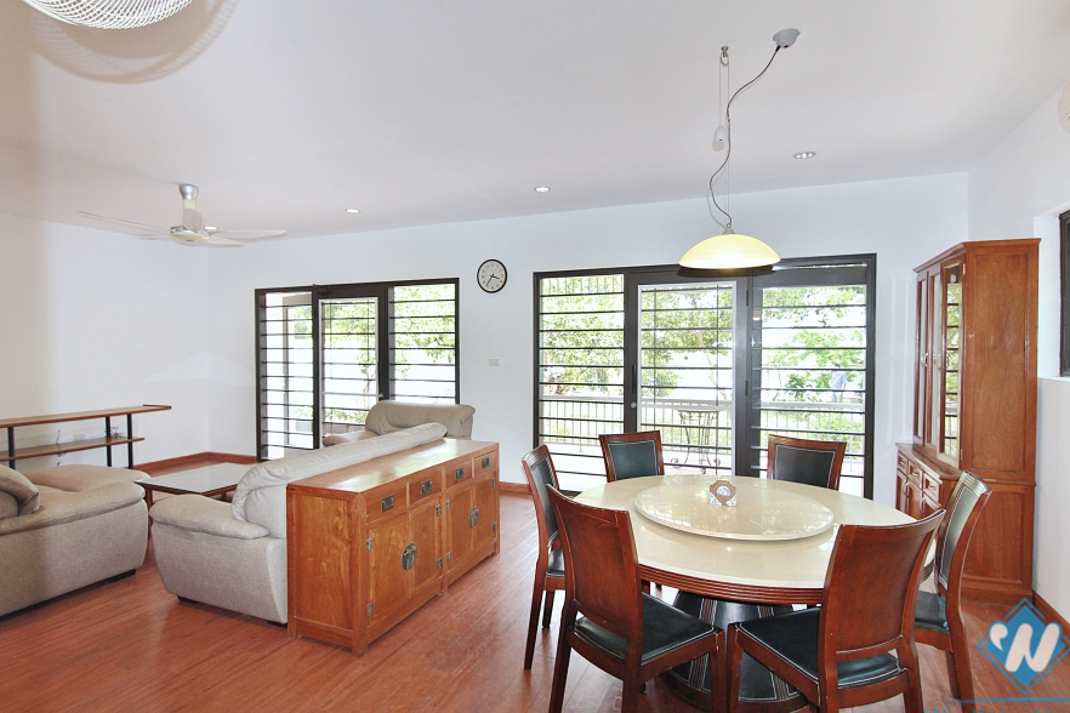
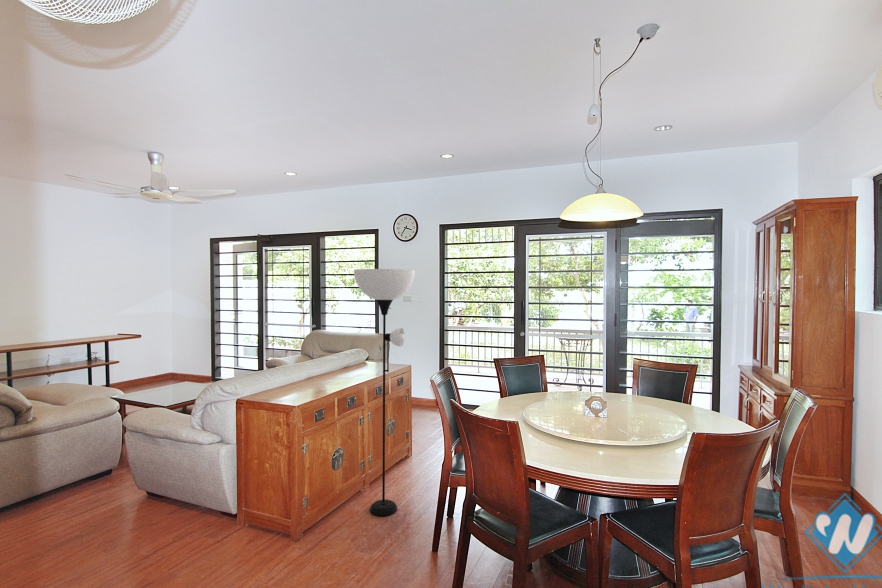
+ floor lamp [353,268,416,517]
